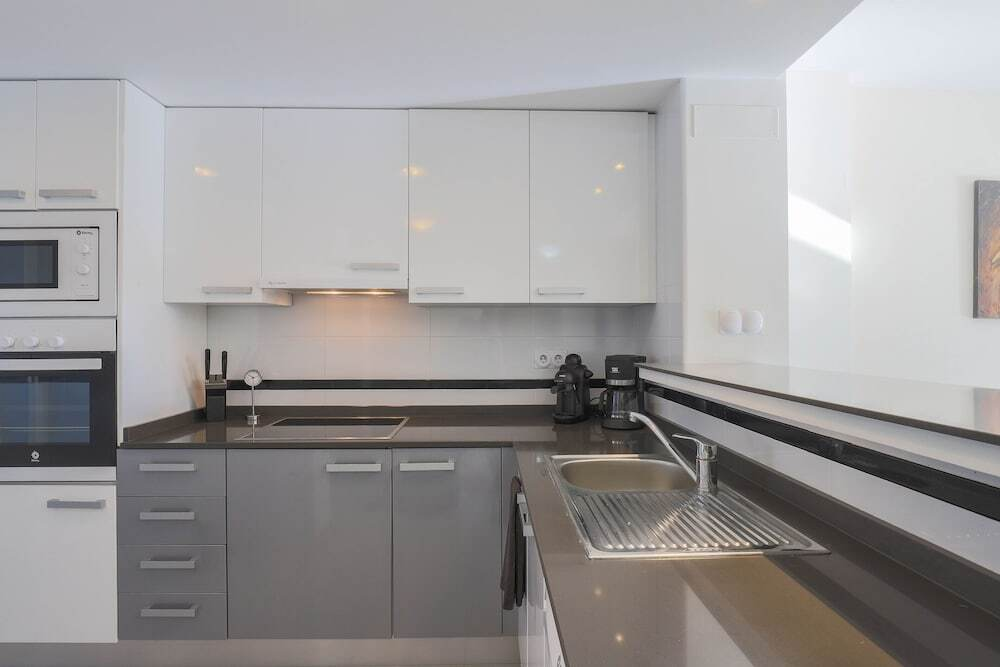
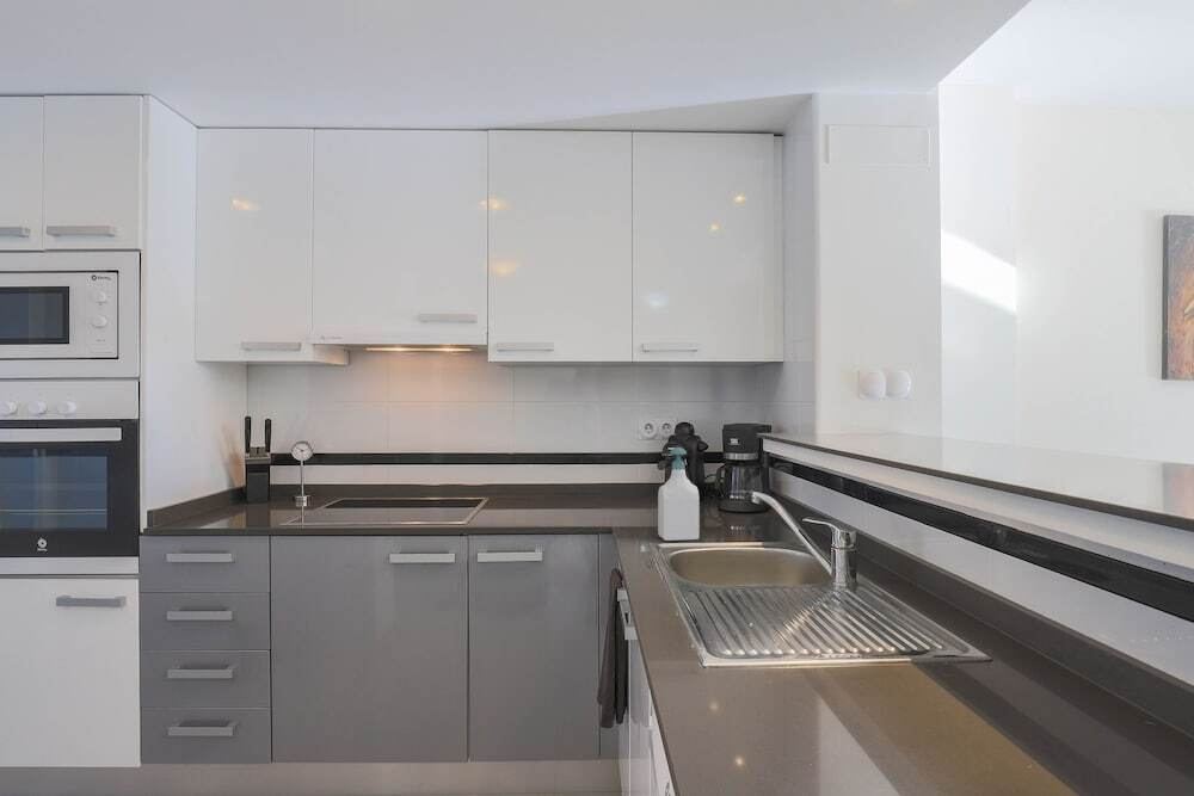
+ soap bottle [657,446,701,542]
